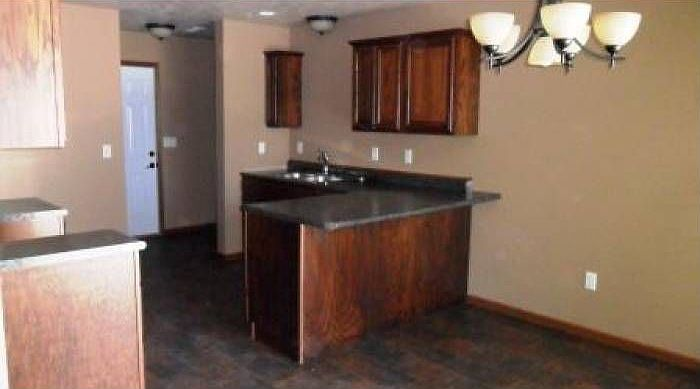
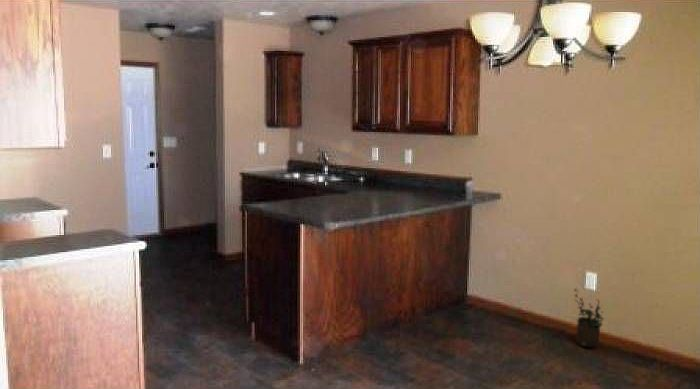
+ potted plant [573,288,606,349]
